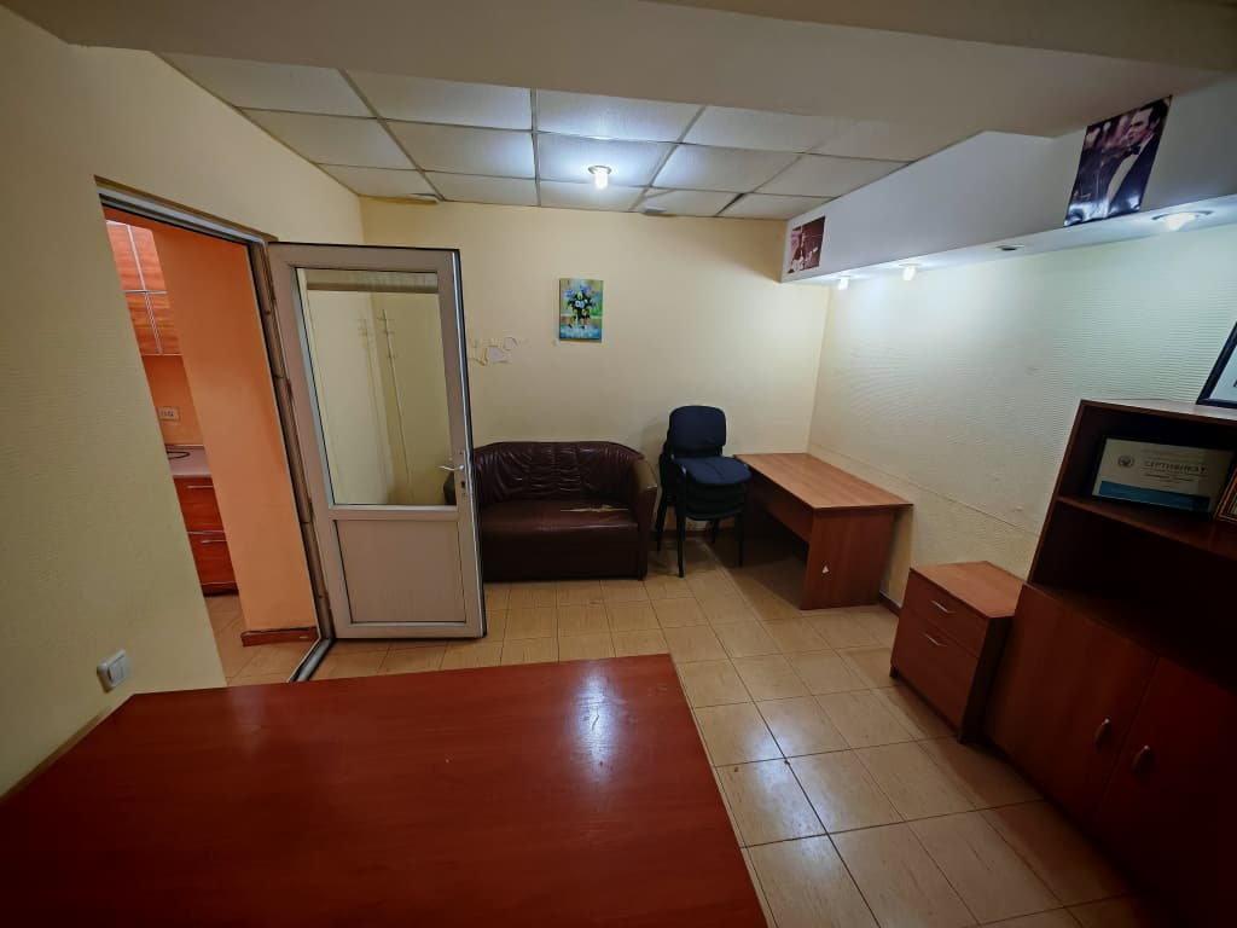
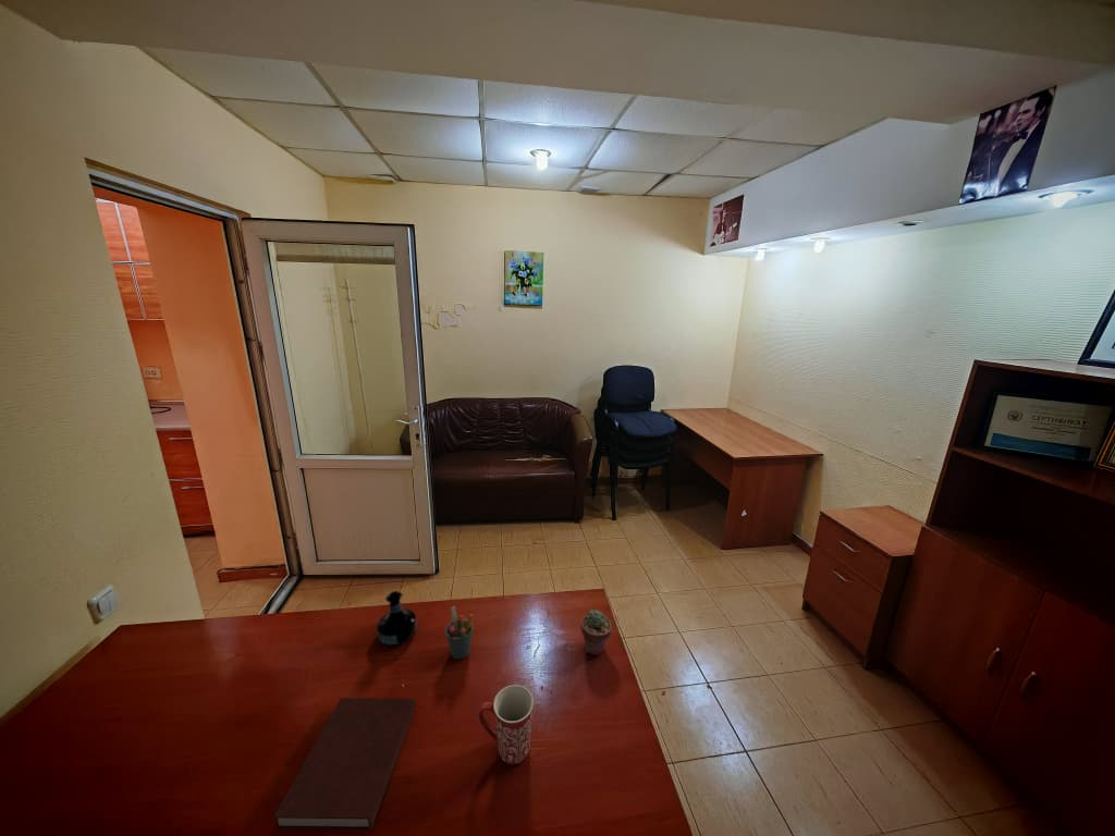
+ pen holder [444,605,475,661]
+ notebook [272,697,417,831]
+ potted succulent [579,608,613,656]
+ mug [478,684,535,765]
+ tequila bottle [376,590,418,647]
